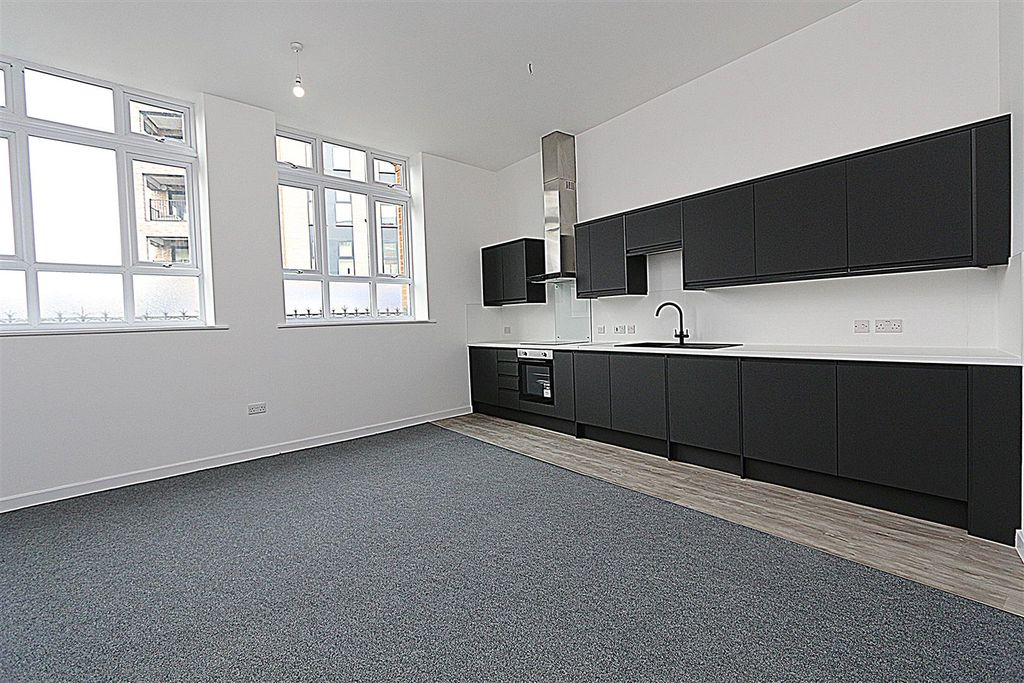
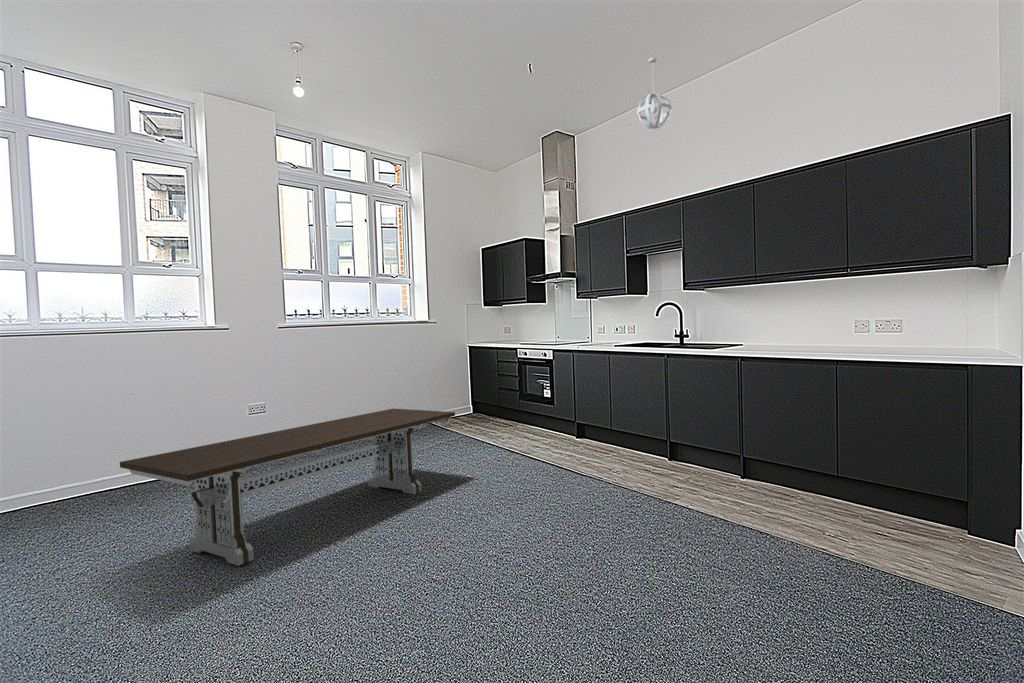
+ dining table [119,408,456,567]
+ pendant light [636,57,673,130]
